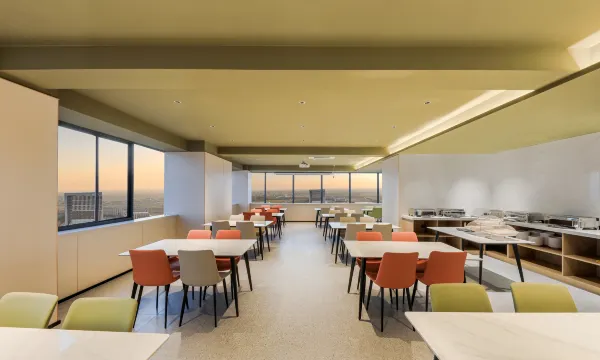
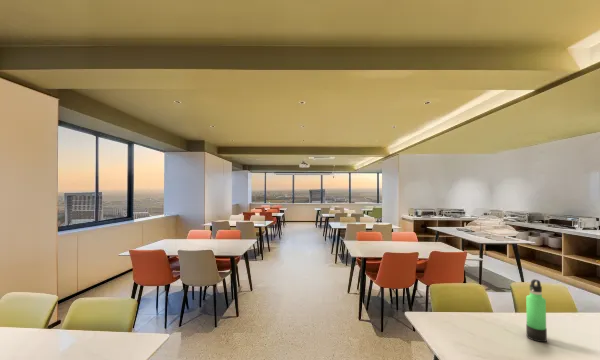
+ thermos bottle [525,278,548,343]
